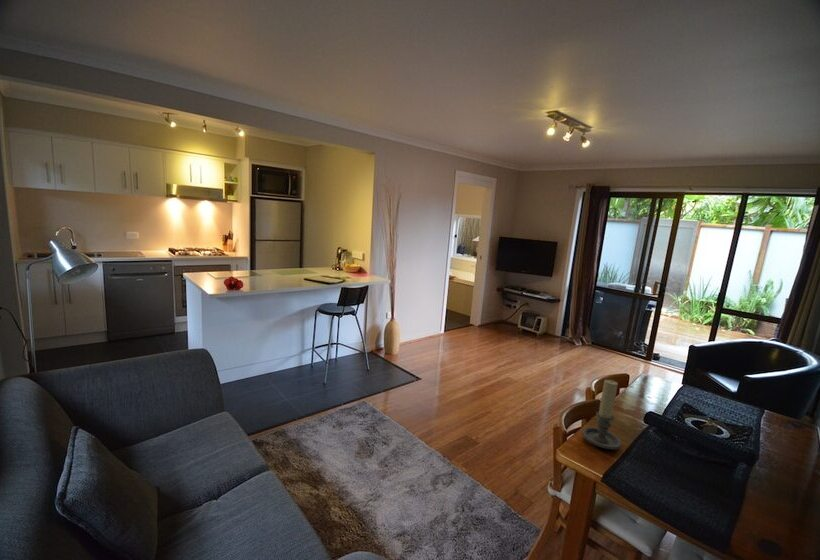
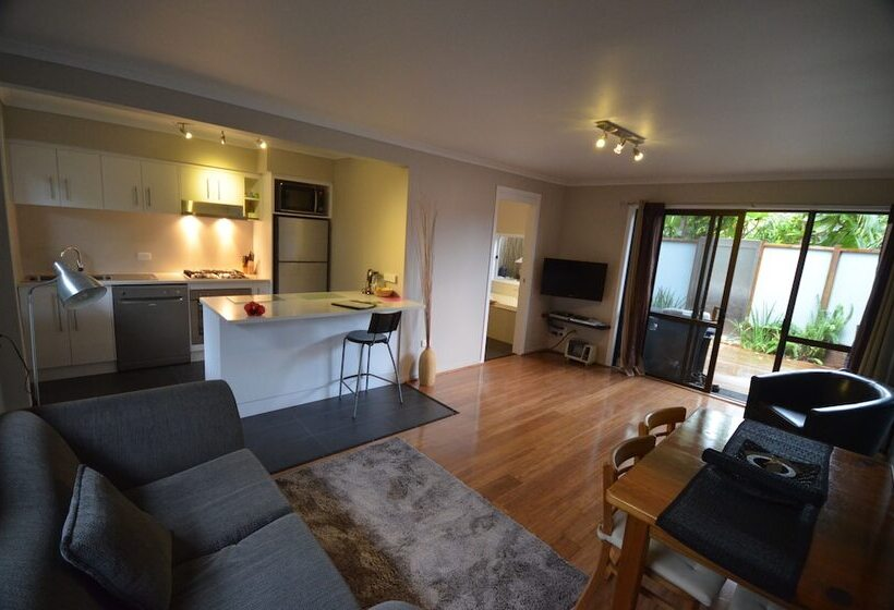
- candle holder [581,378,623,450]
